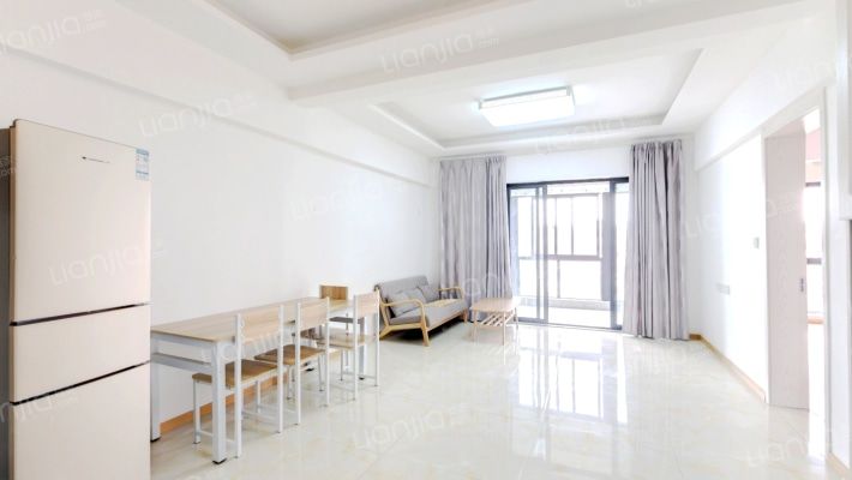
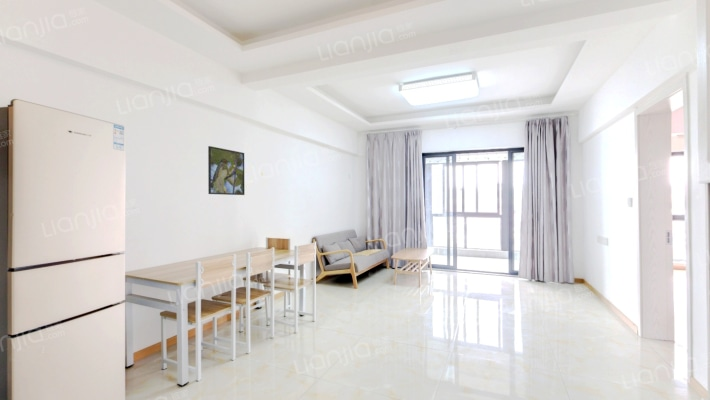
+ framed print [207,145,245,196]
